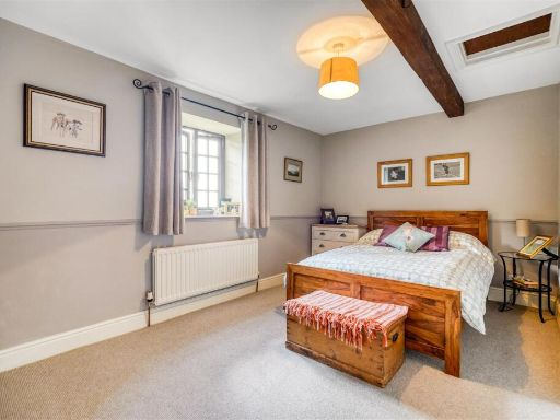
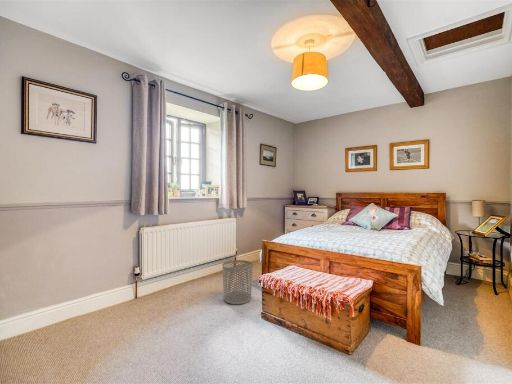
+ waste bin [222,259,254,305]
